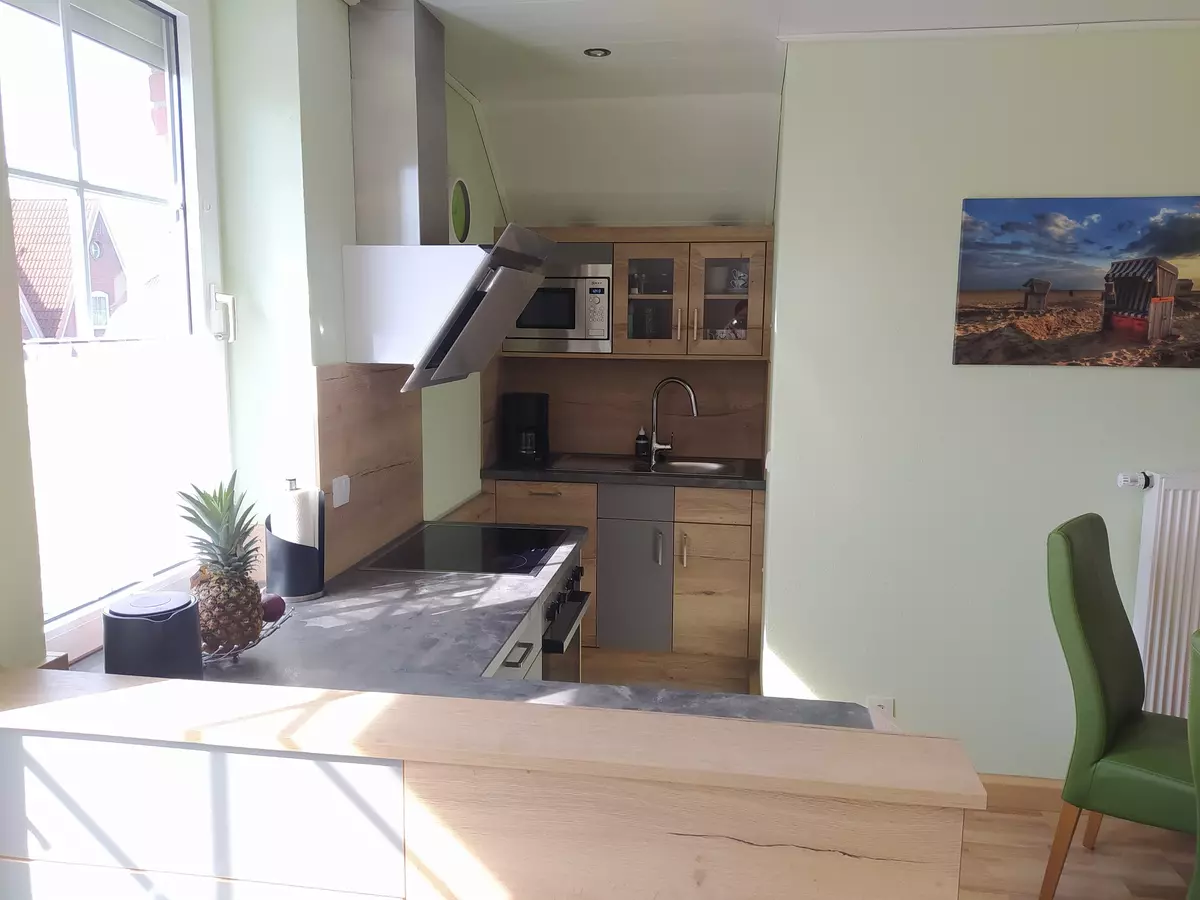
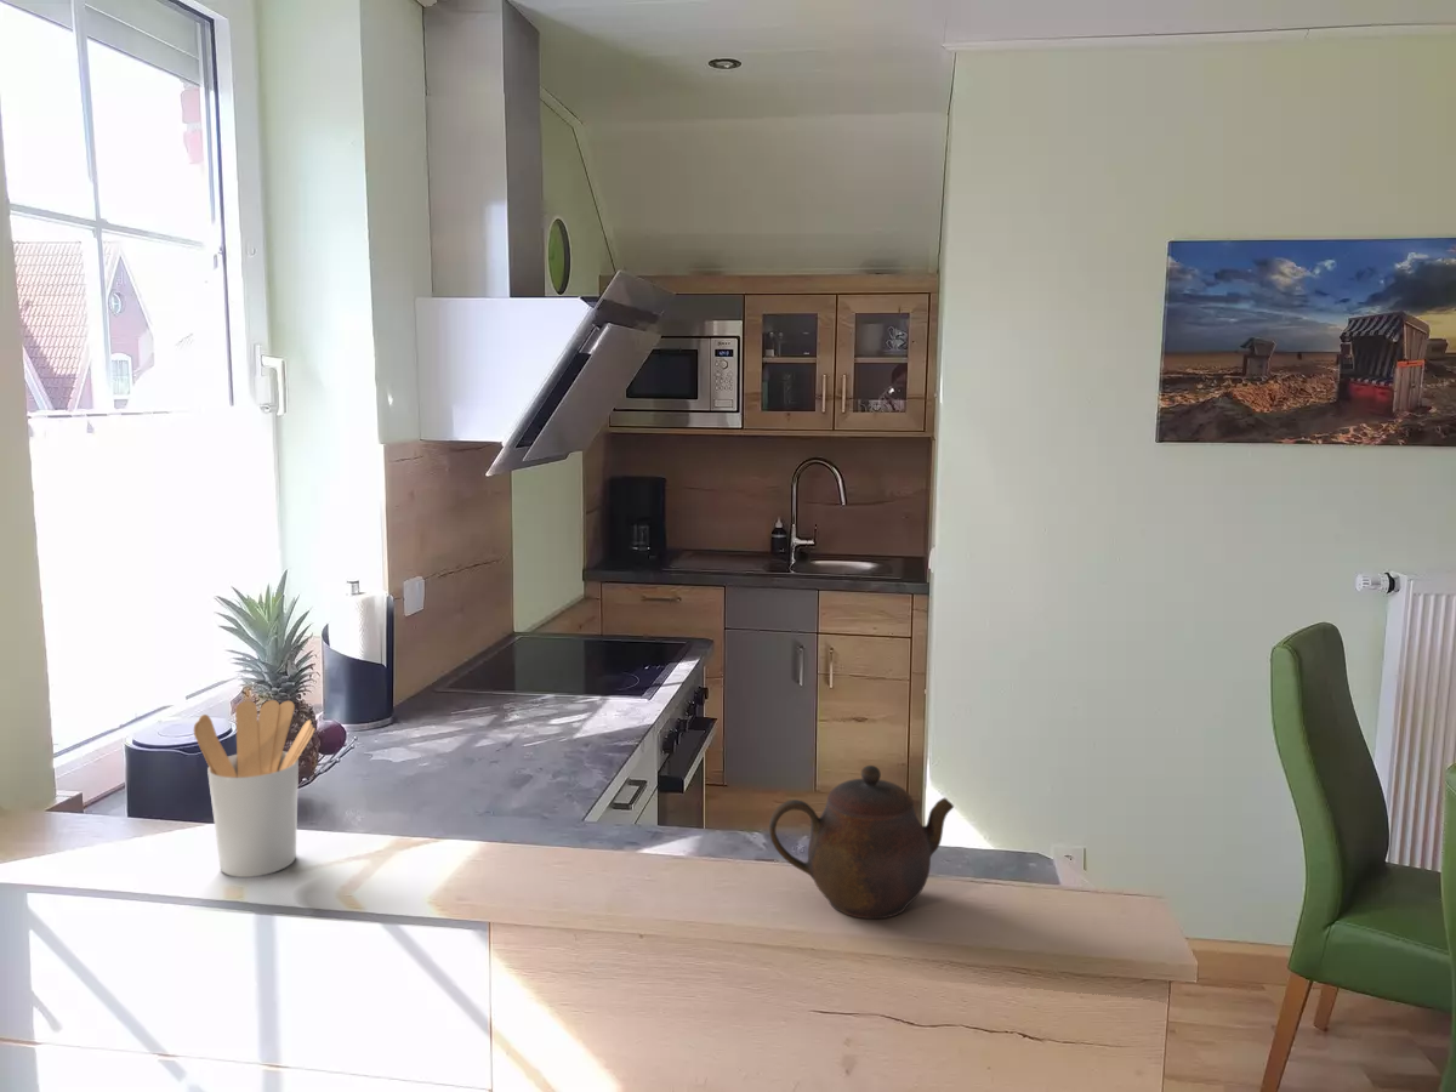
+ utensil holder [193,699,317,878]
+ teapot [768,764,955,920]
